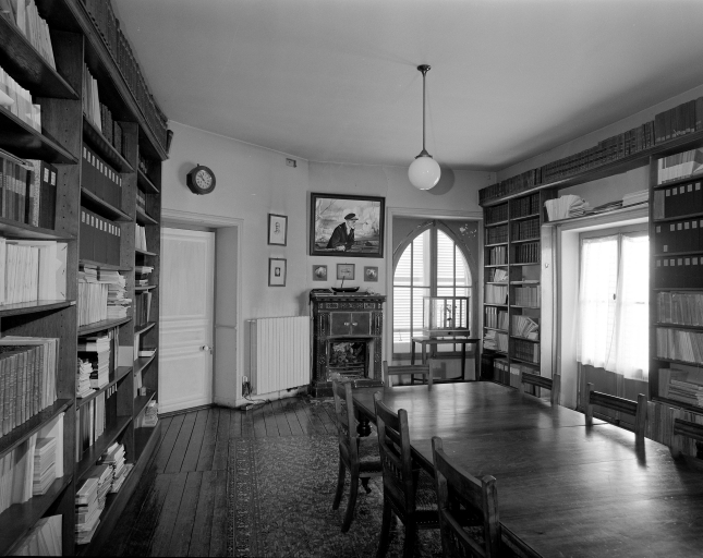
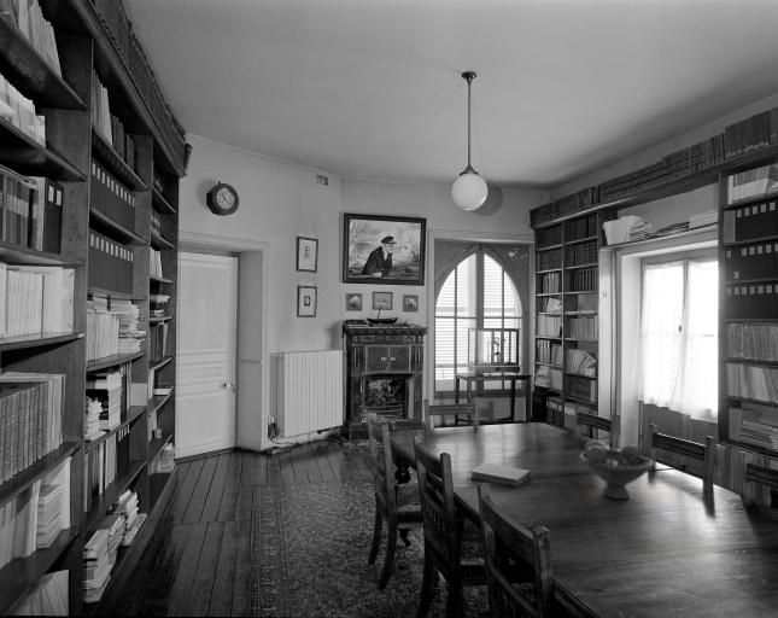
+ book [468,461,532,489]
+ fruit bowl [579,439,655,500]
